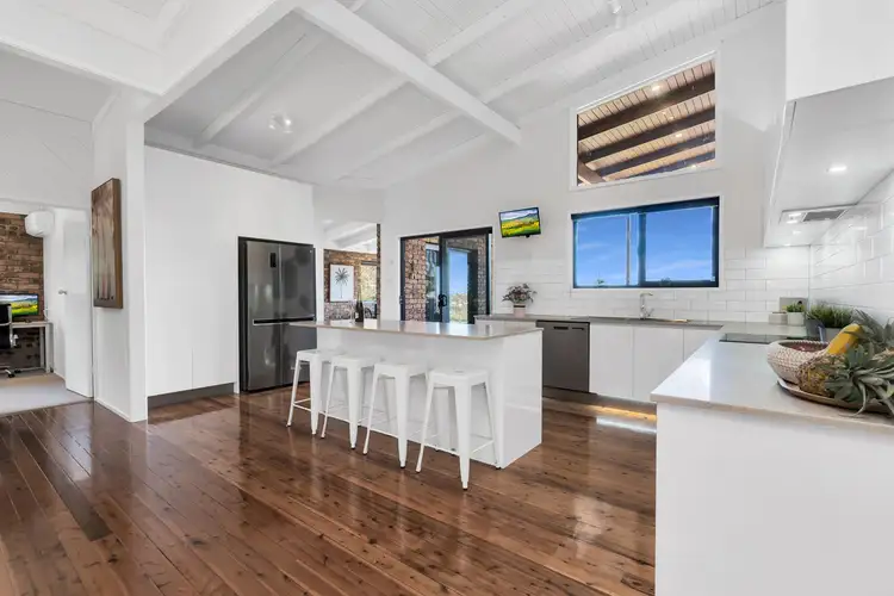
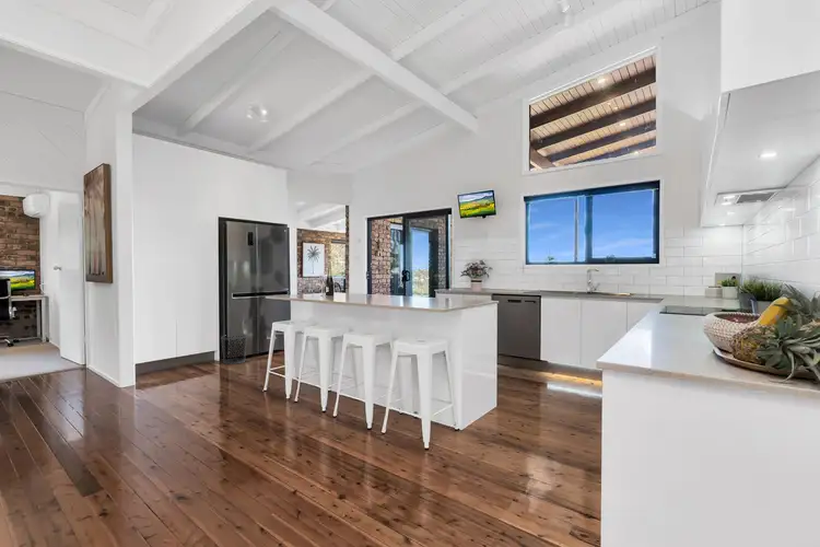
+ waste bin [220,334,248,365]
